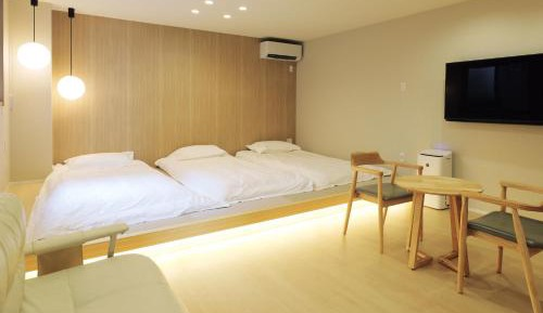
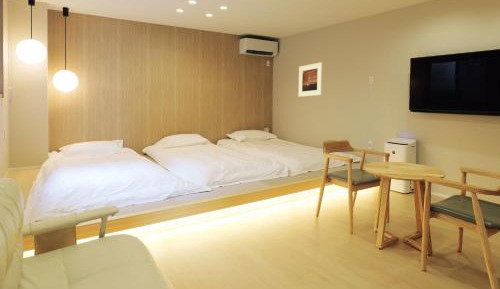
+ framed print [298,61,323,98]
